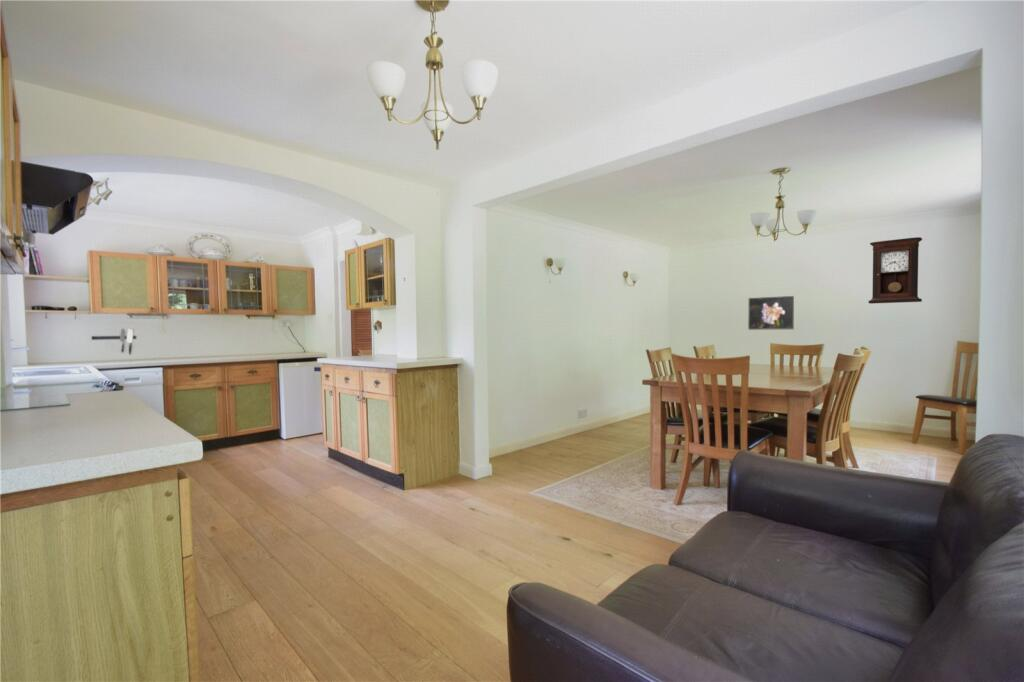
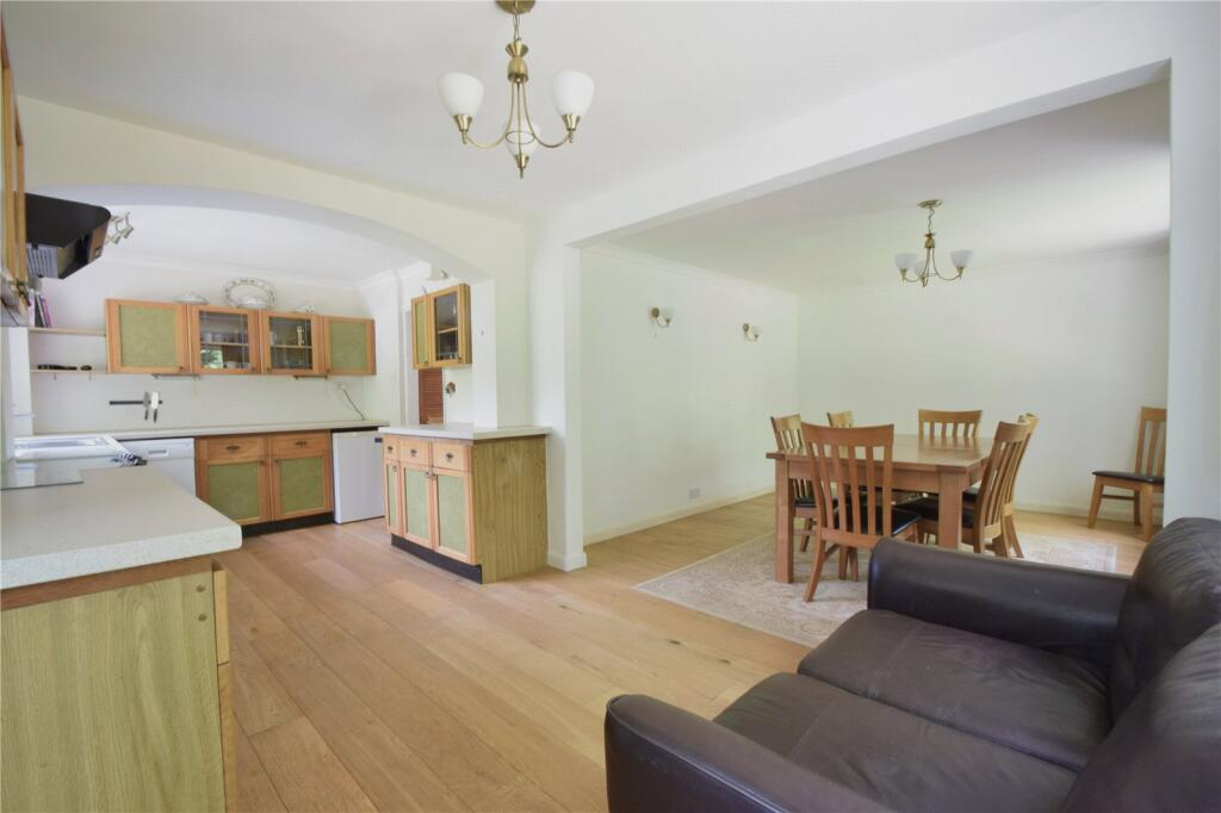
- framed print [747,295,795,331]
- pendulum clock [867,236,923,305]
